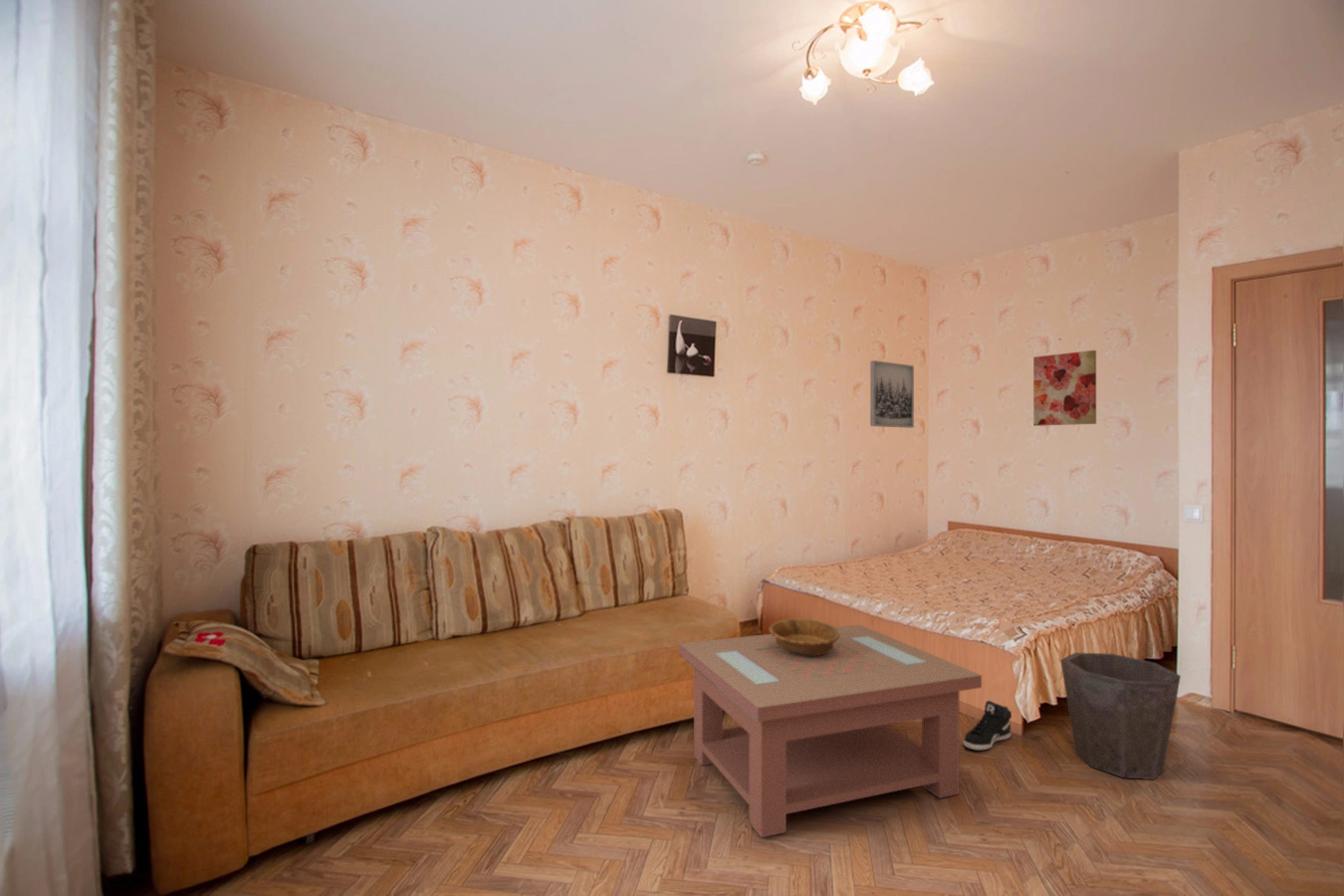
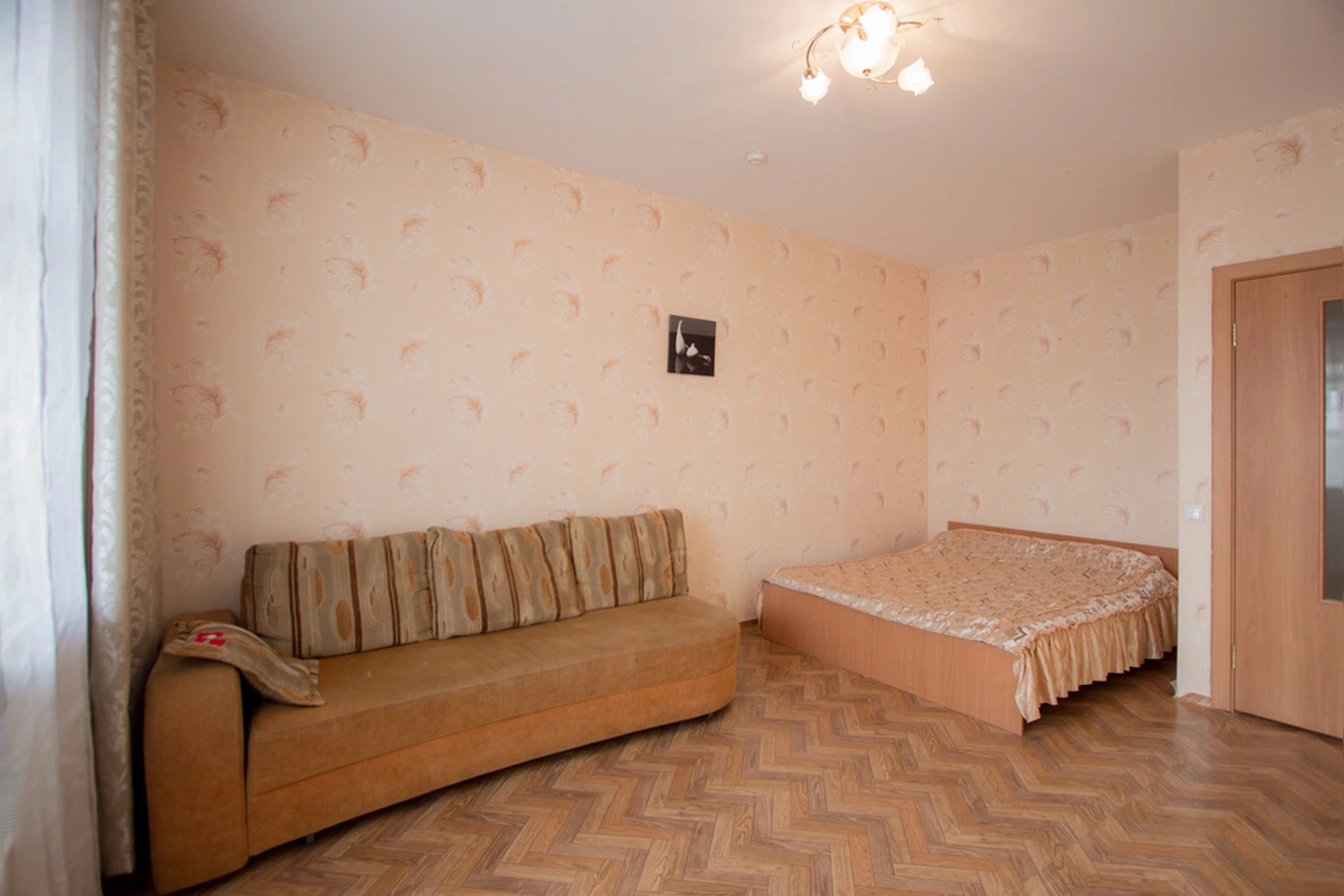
- wall art [1032,349,1097,427]
- wall art [869,359,915,429]
- coffee table [678,624,983,838]
- decorative bowl [769,618,840,656]
- sneaker [962,700,1012,751]
- waste bin [1059,652,1182,781]
